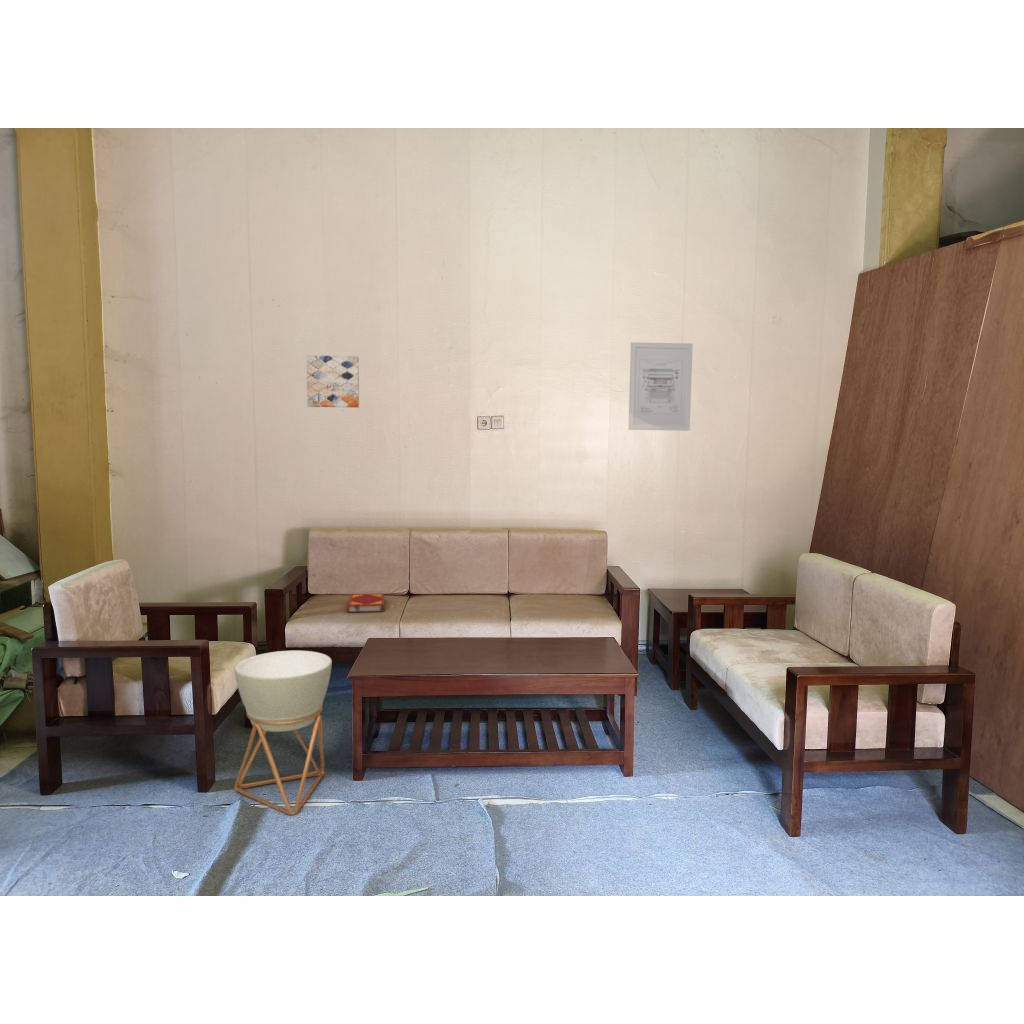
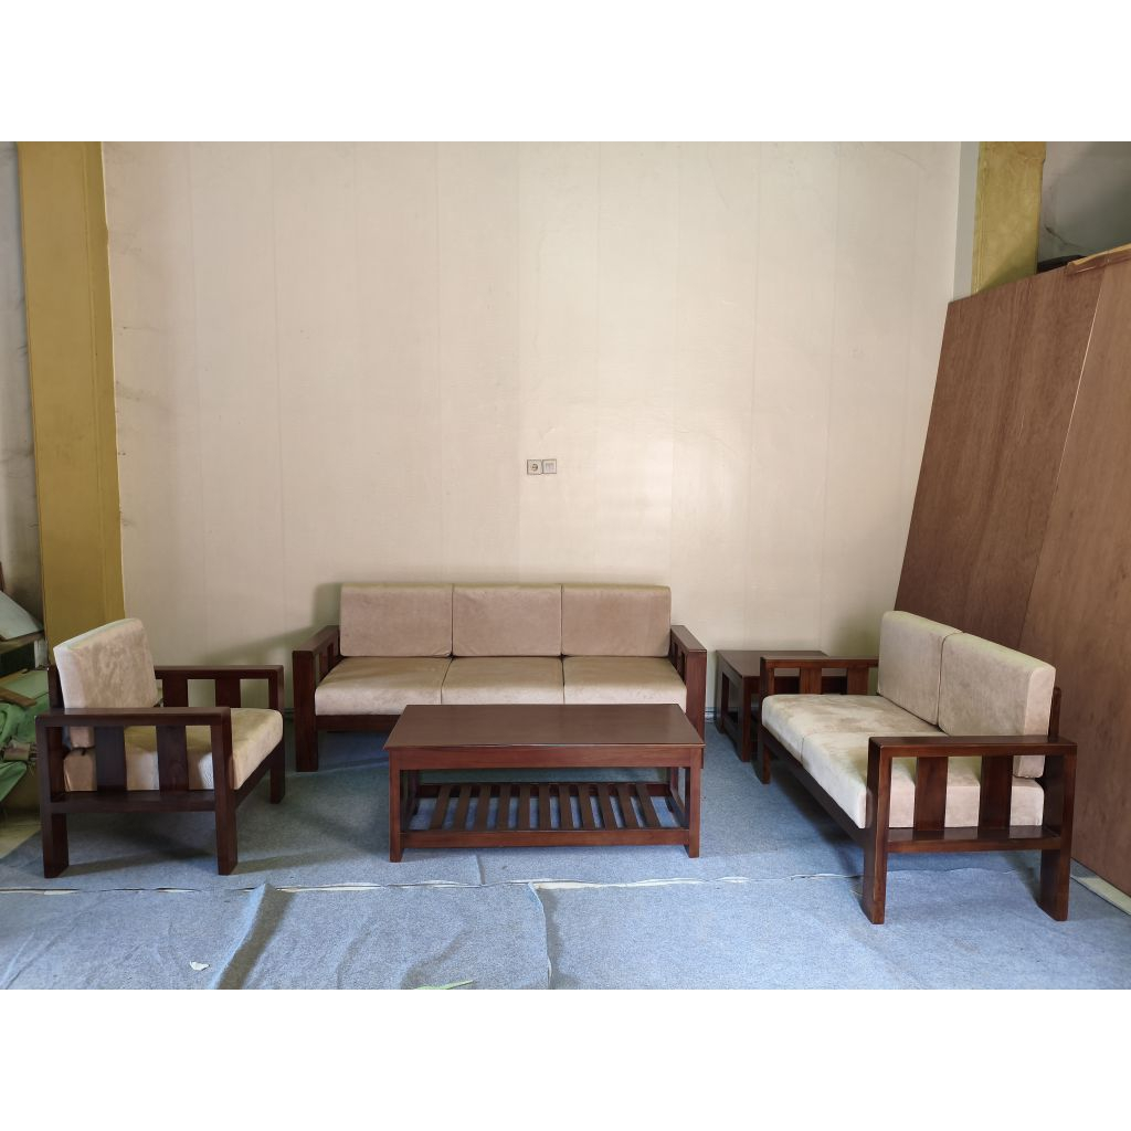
- planter [234,650,333,816]
- wall art [628,341,694,432]
- hardback book [346,593,385,613]
- wall art [306,354,360,409]
